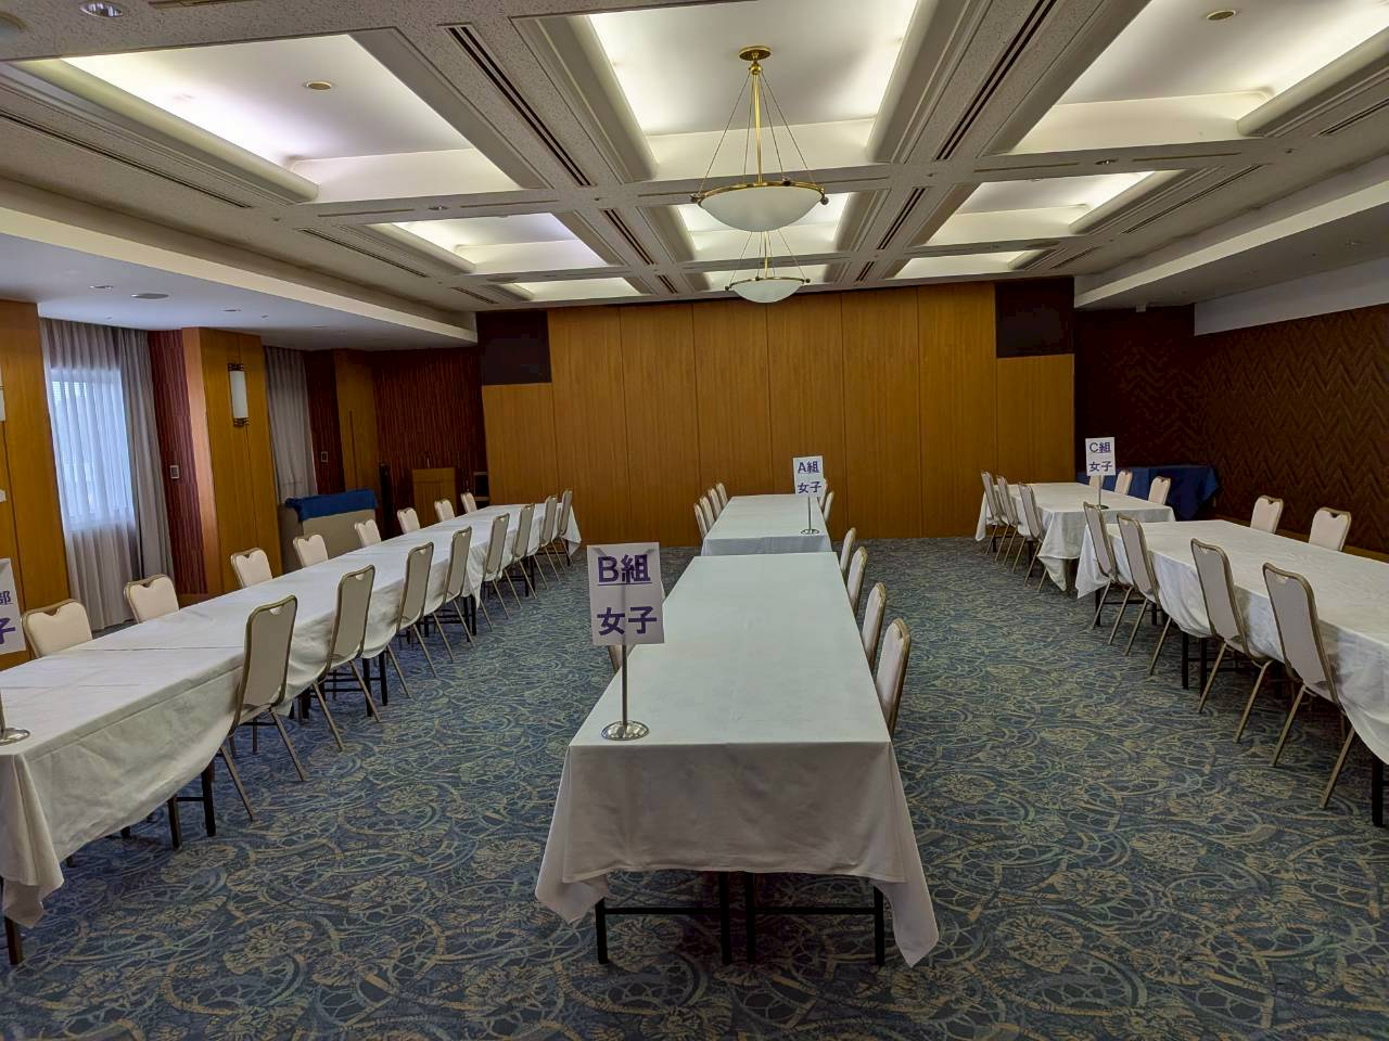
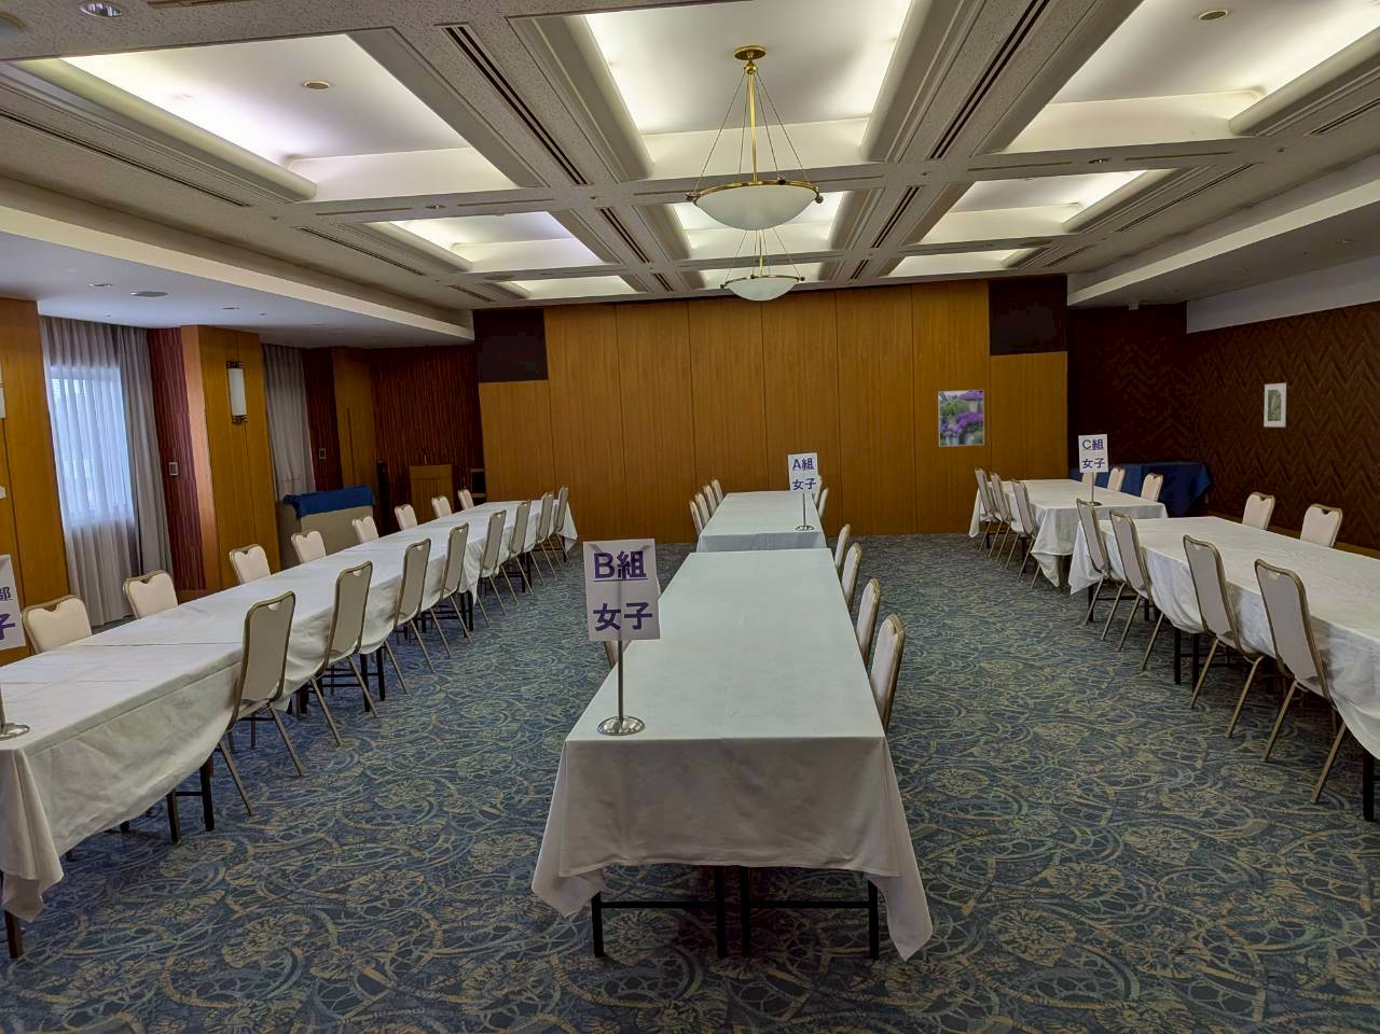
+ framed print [1263,382,1288,428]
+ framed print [937,389,986,449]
